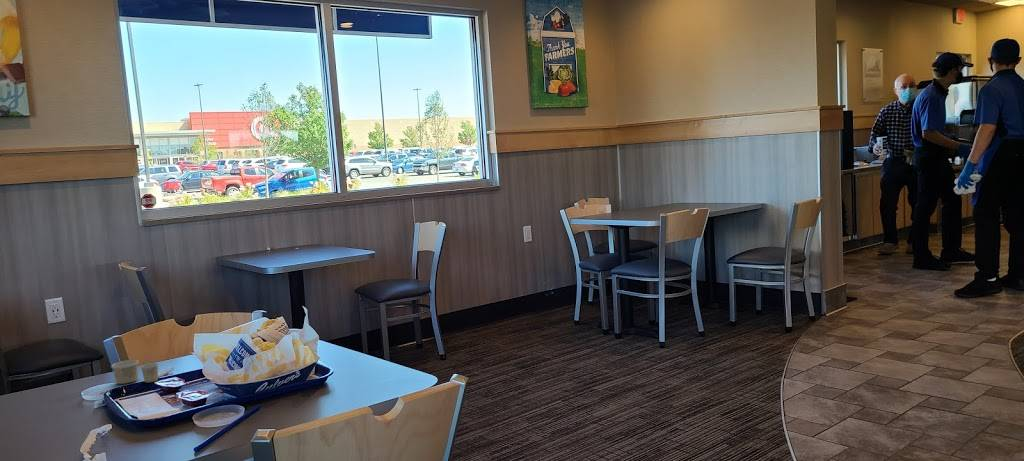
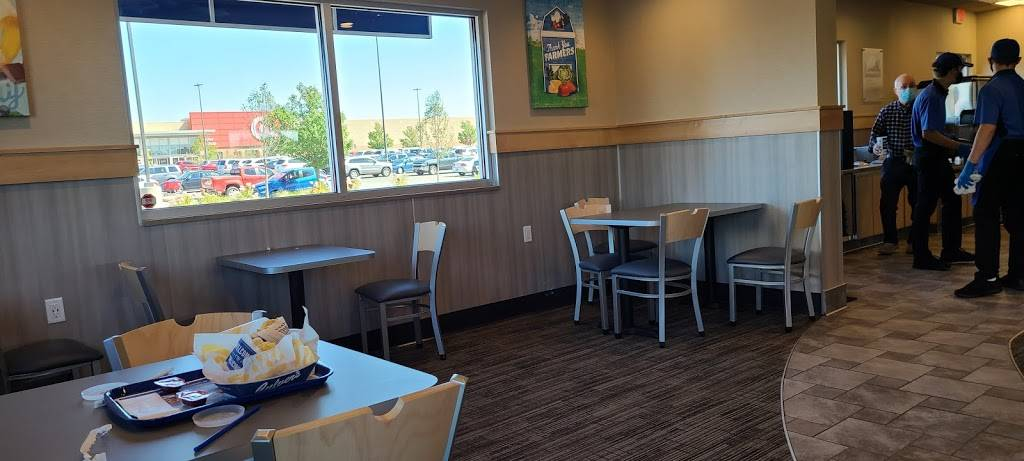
- paper cup [110,359,159,385]
